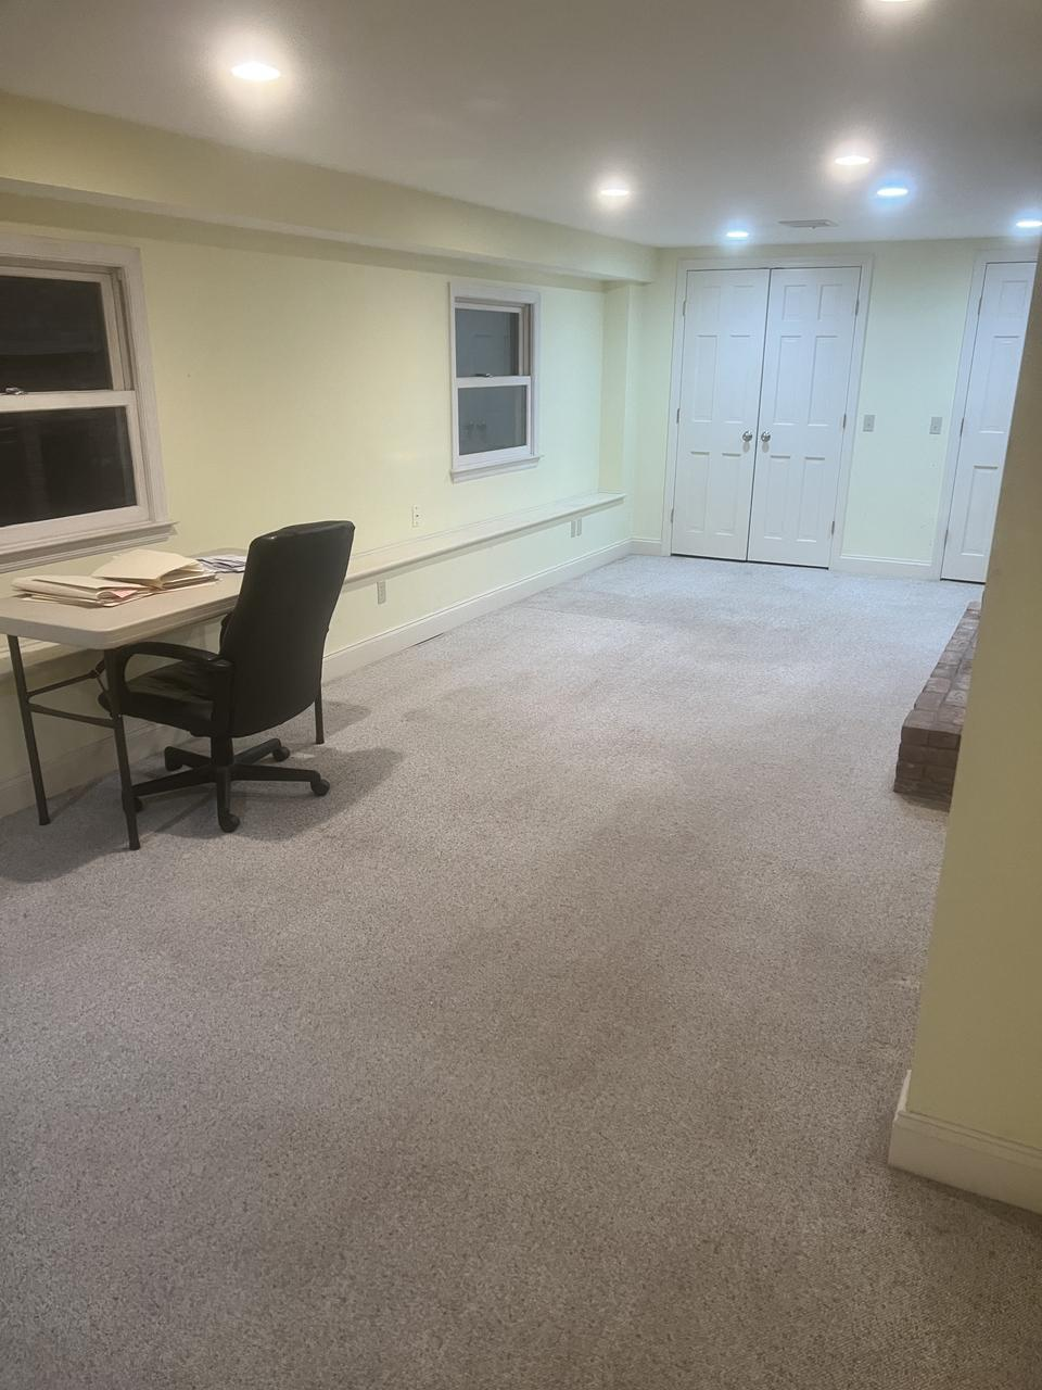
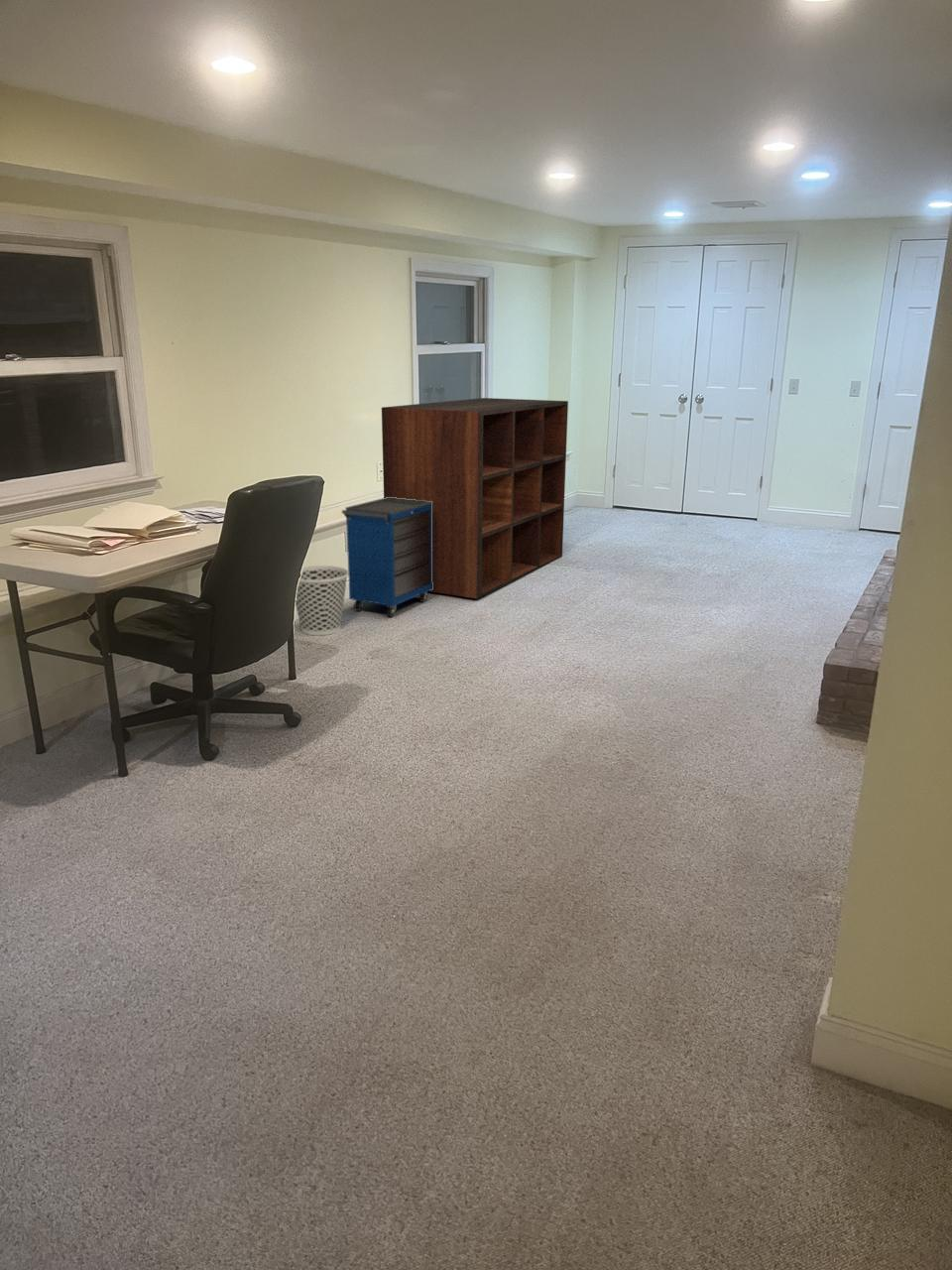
+ shelving unit [381,397,569,599]
+ wastebasket [295,565,349,636]
+ cabinet [341,497,433,618]
